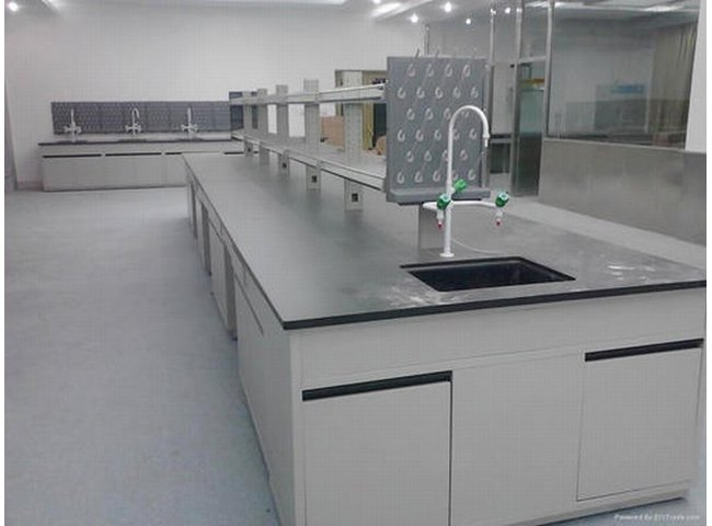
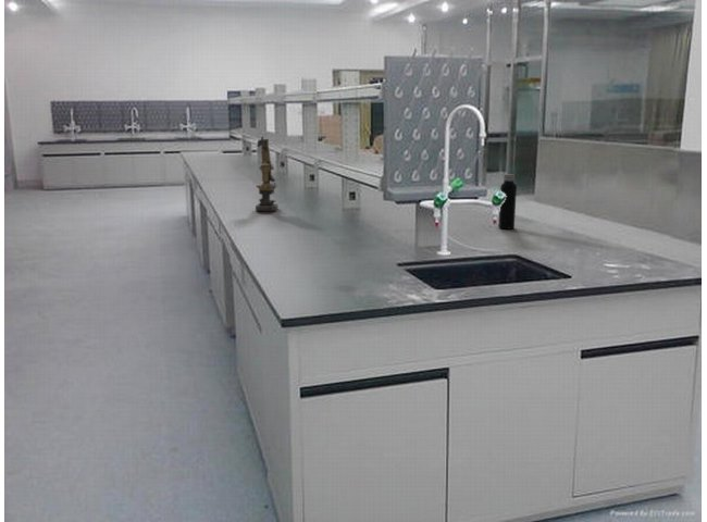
+ water bottle [497,167,518,229]
+ microscope [255,136,278,212]
